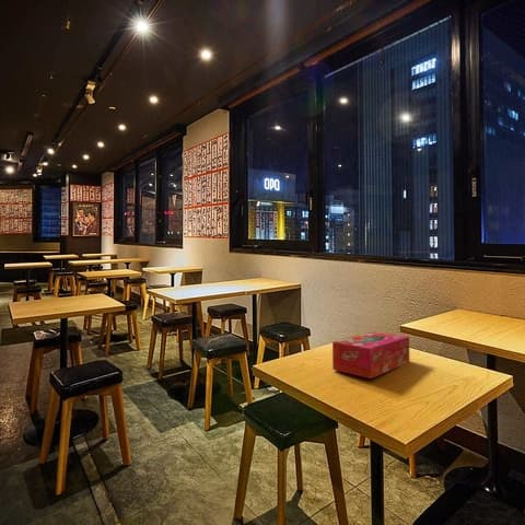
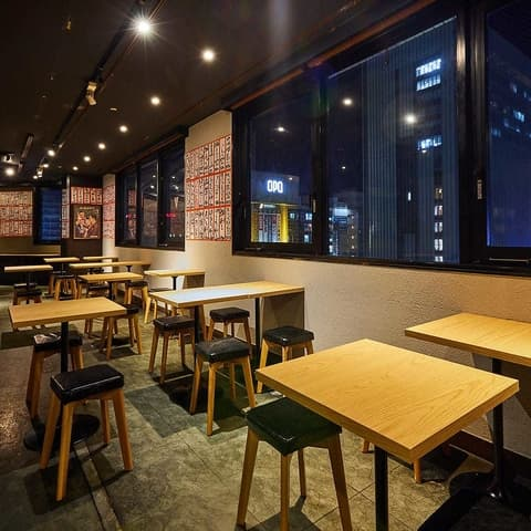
- tissue box [331,330,410,380]
